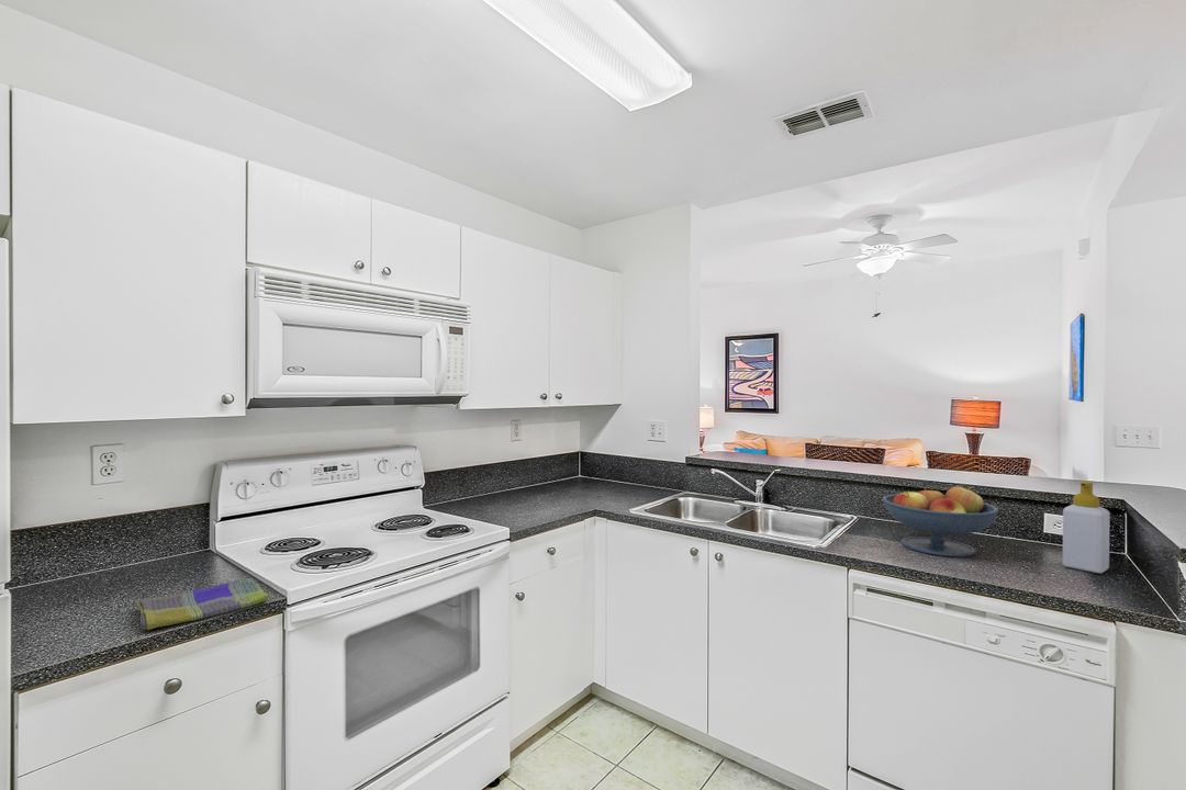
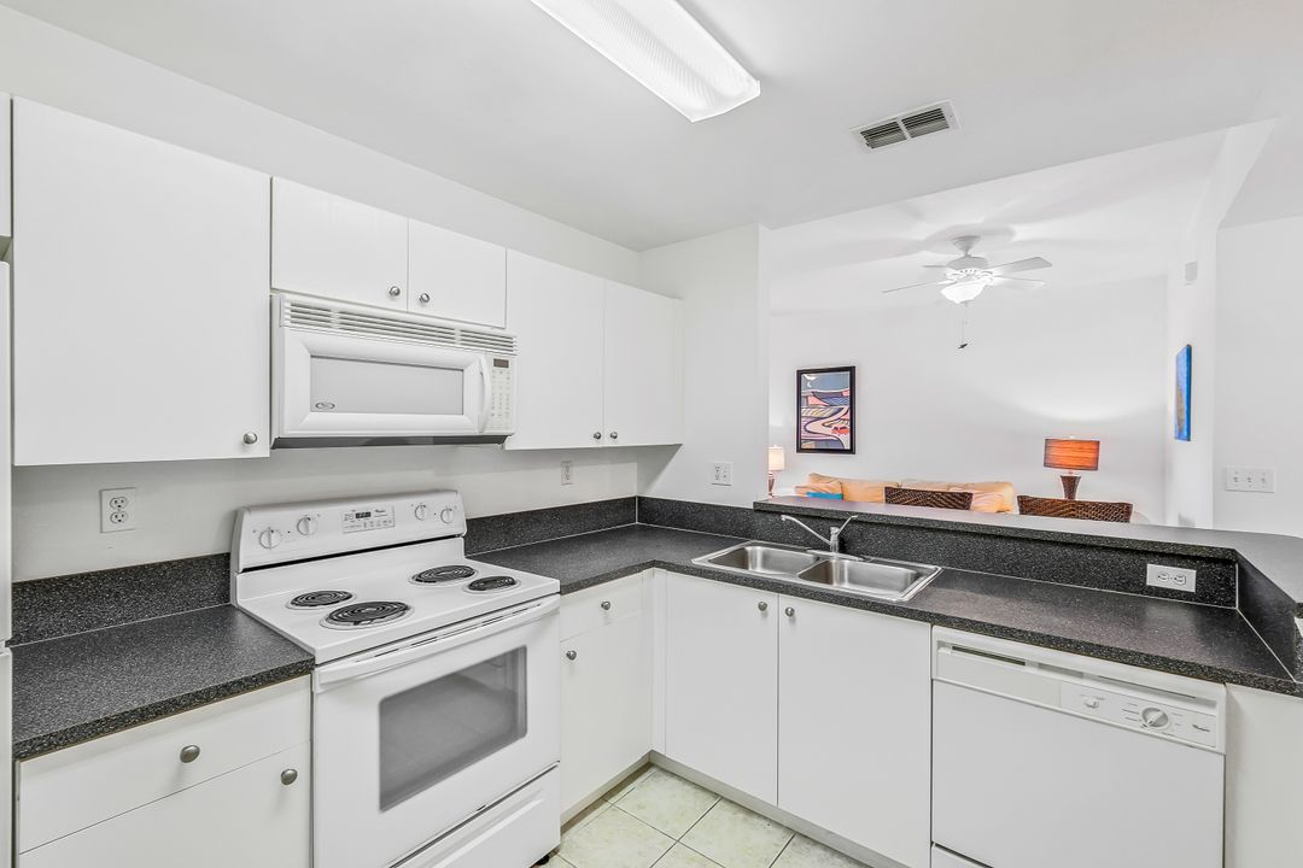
- soap bottle [1062,481,1111,574]
- fruit bowl [882,485,999,557]
- dish towel [135,577,269,631]
